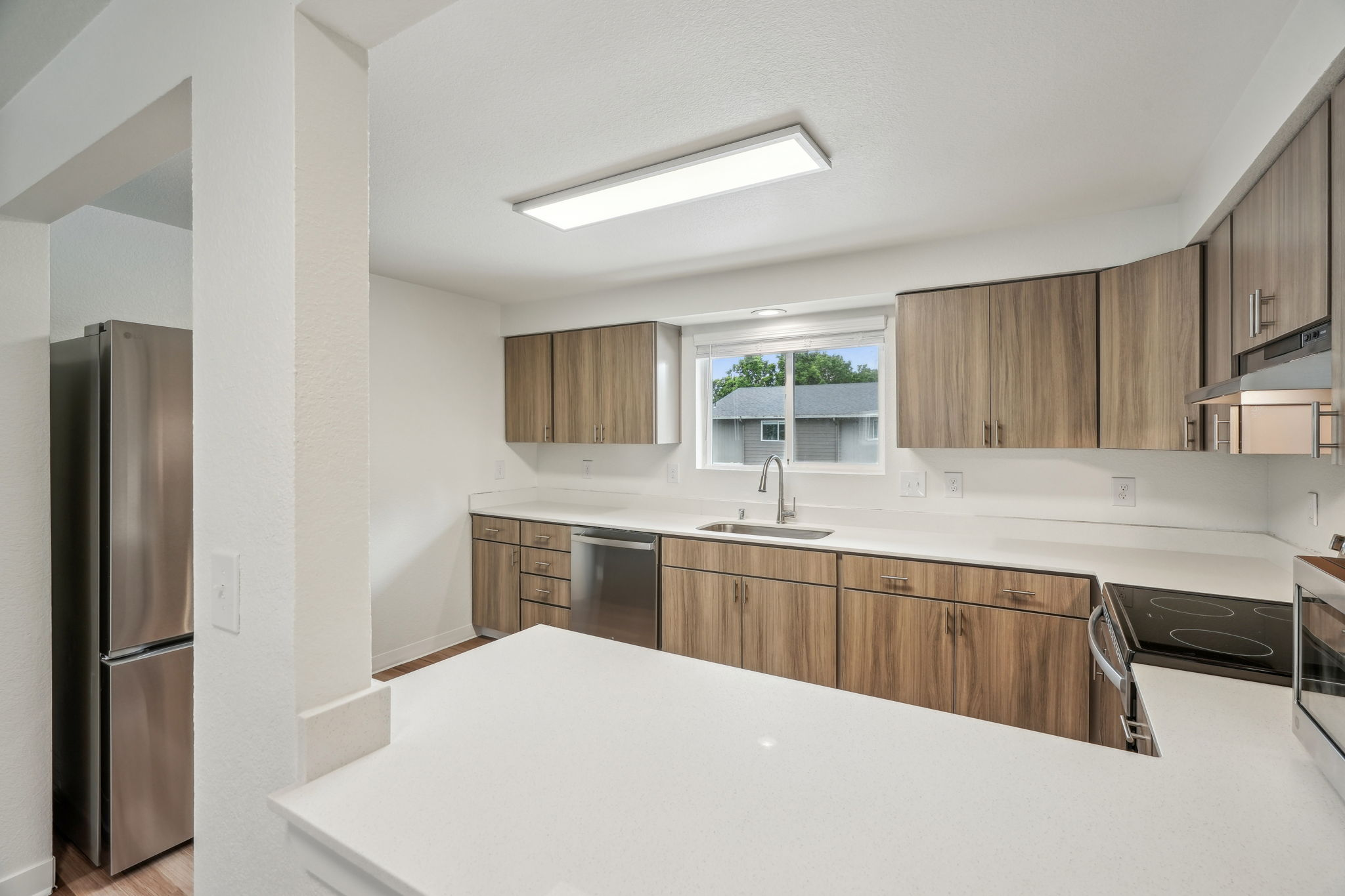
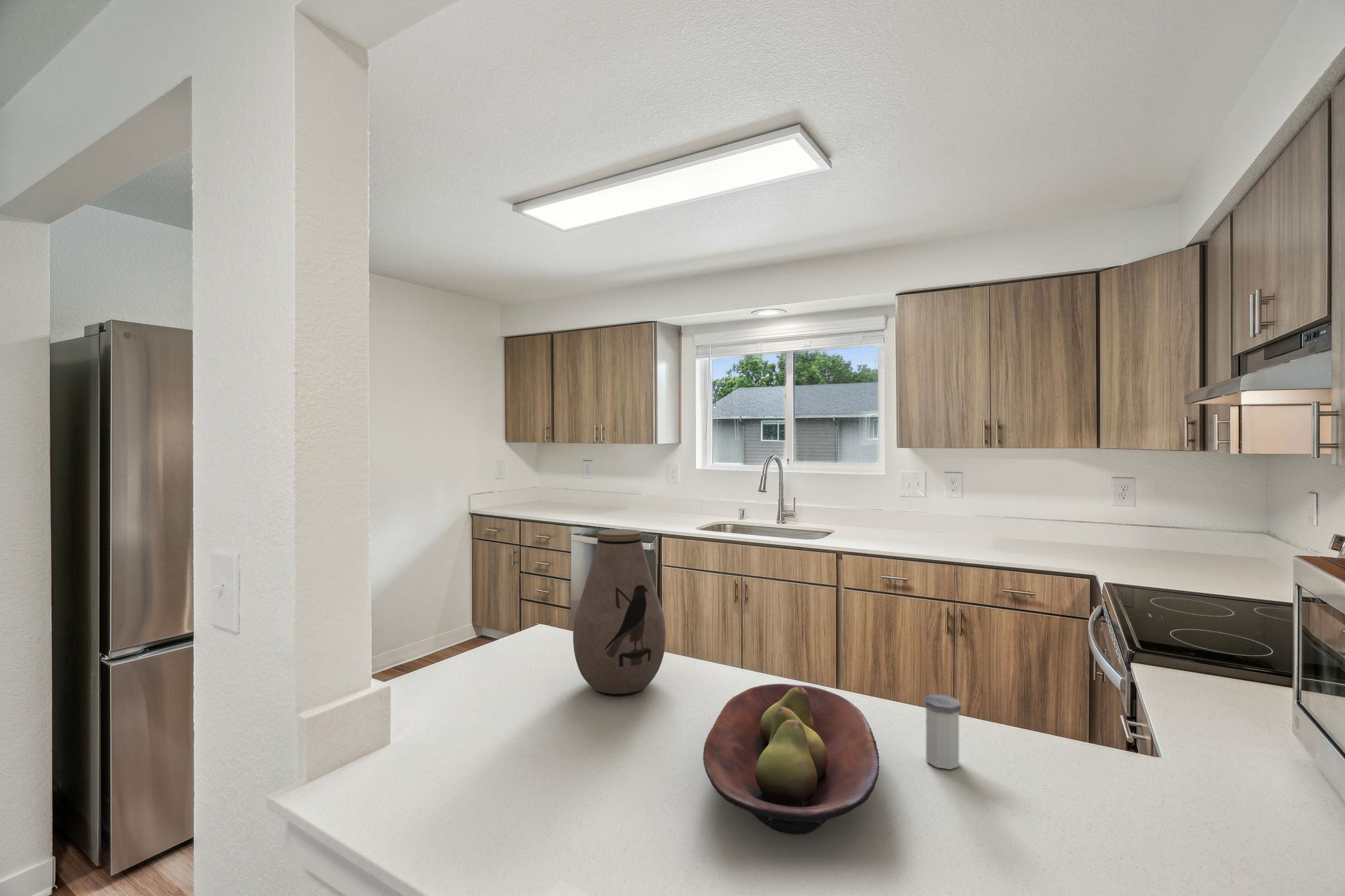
+ vase [573,528,666,697]
+ salt shaker [923,693,961,770]
+ fruit bowl [703,683,880,835]
